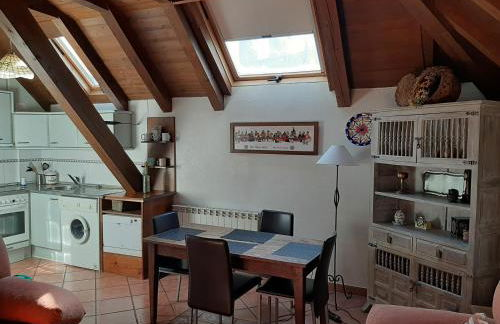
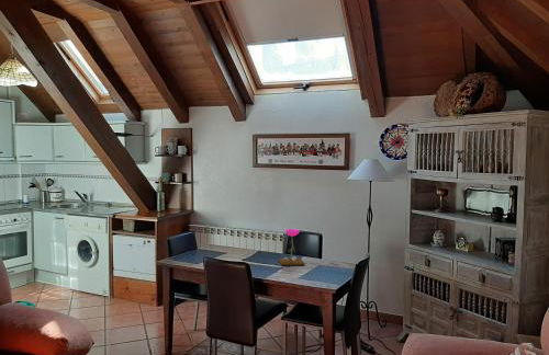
+ flower [278,228,305,266]
